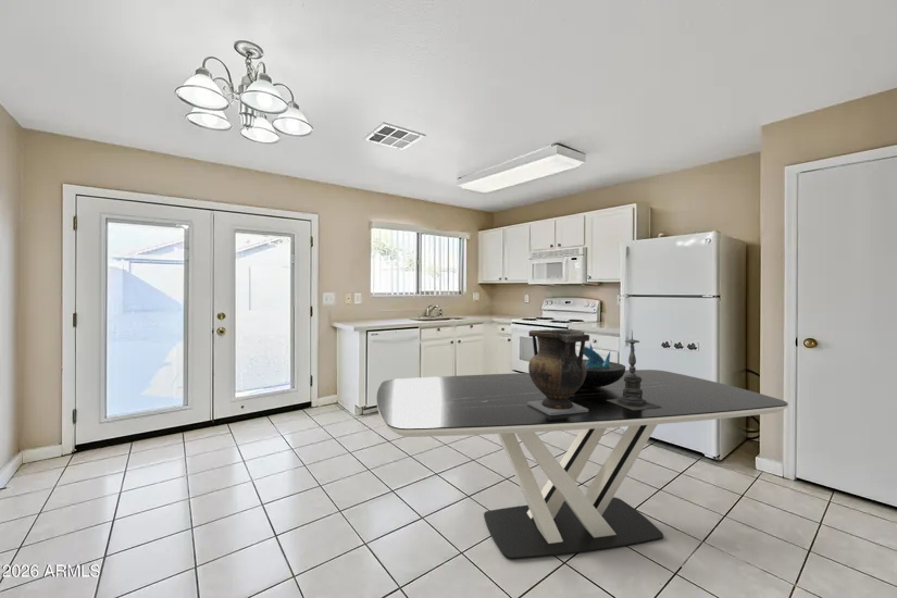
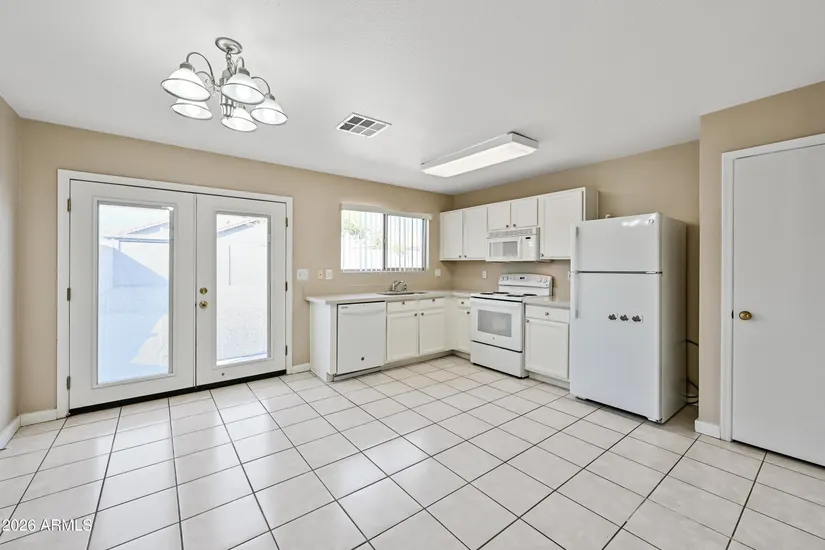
- decorative bowl [582,344,626,387]
- dining table [376,369,789,560]
- candle holder [607,329,661,410]
- vase [527,328,590,415]
